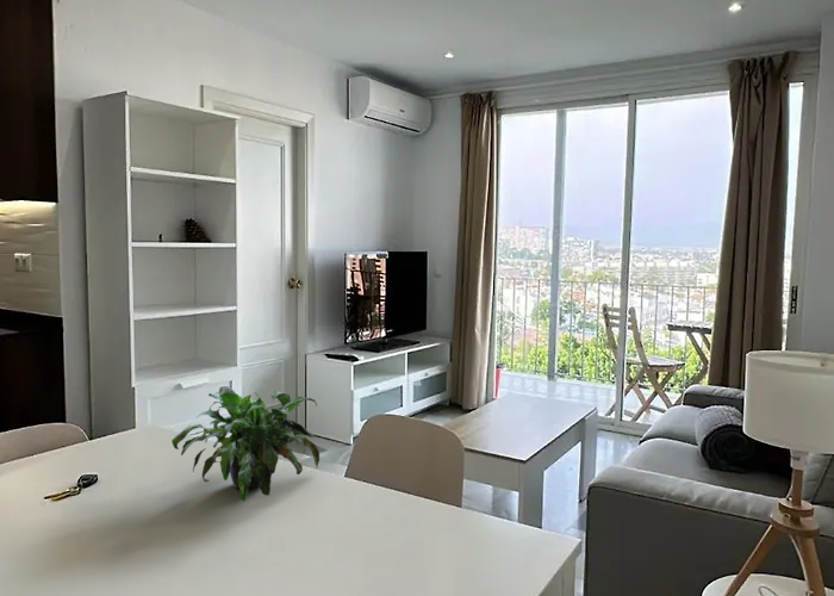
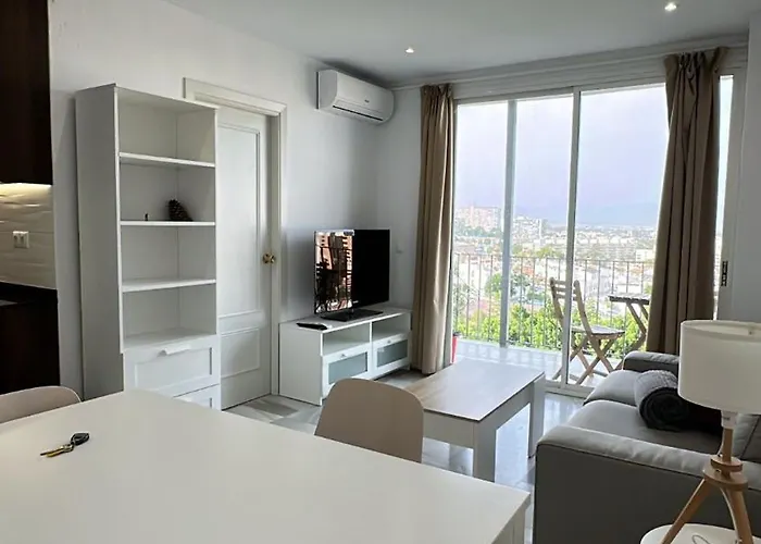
- potted plant [170,385,320,503]
